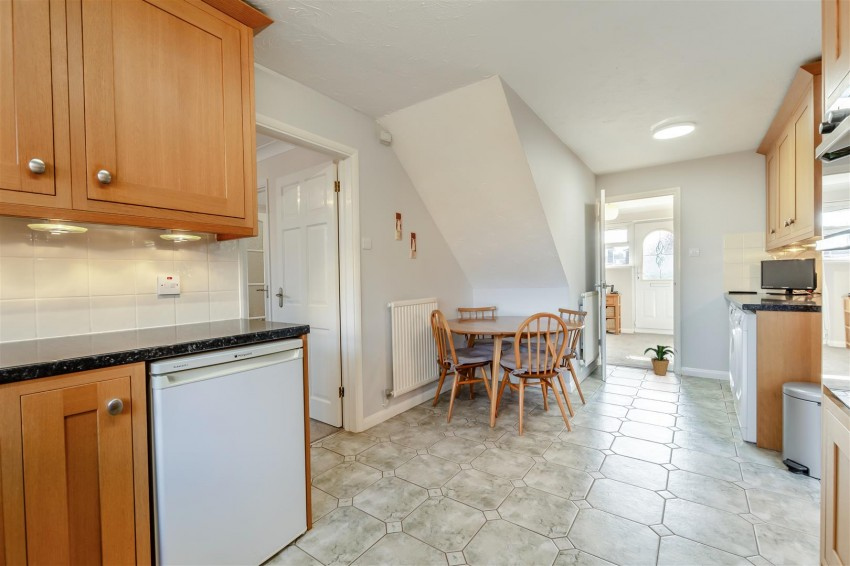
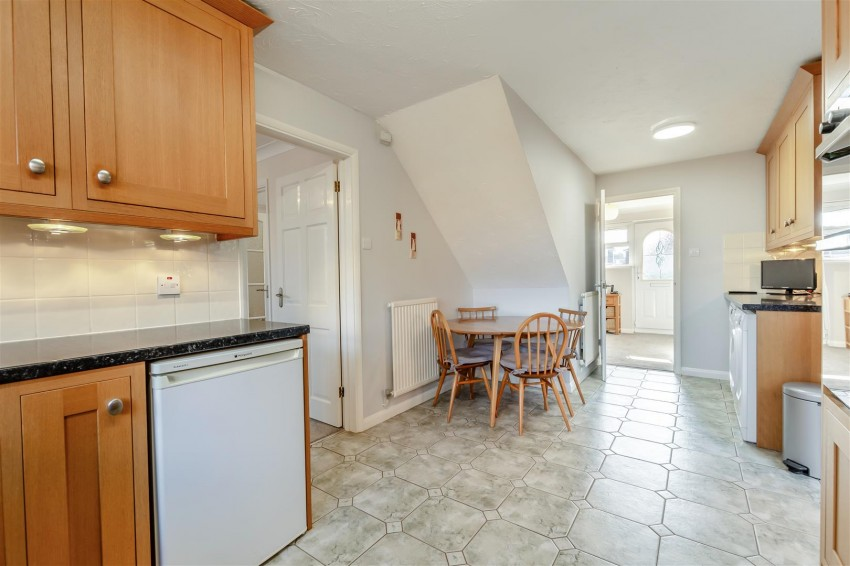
- potted plant [643,344,678,376]
